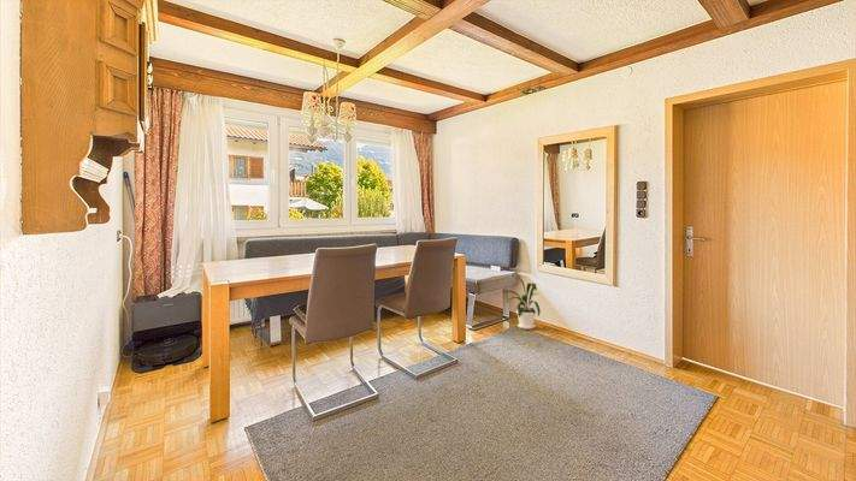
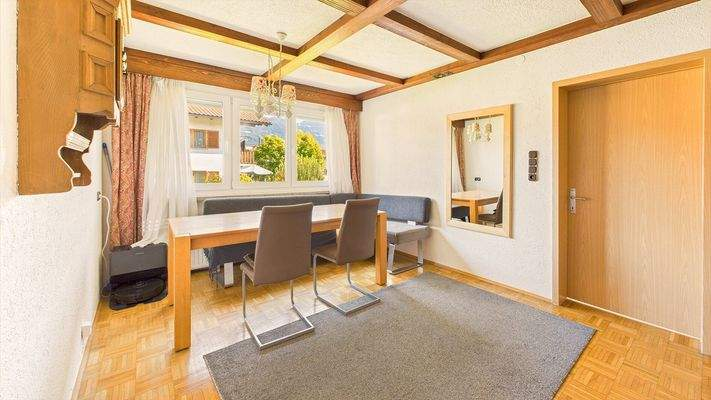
- house plant [497,274,542,331]
